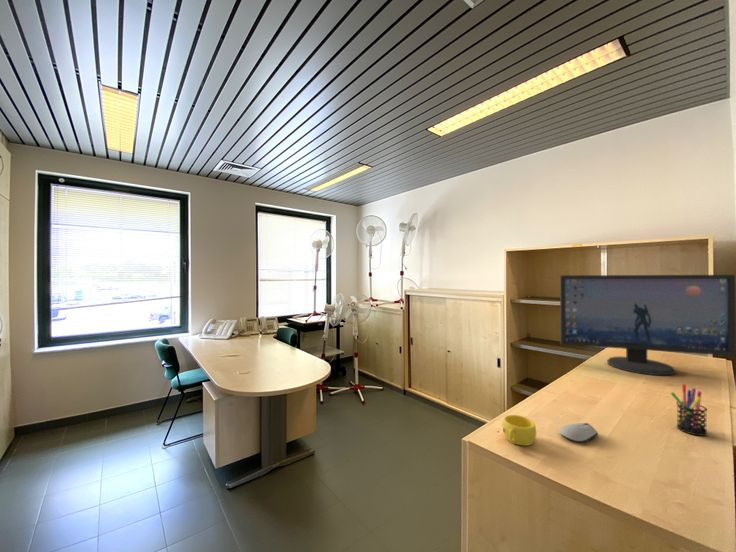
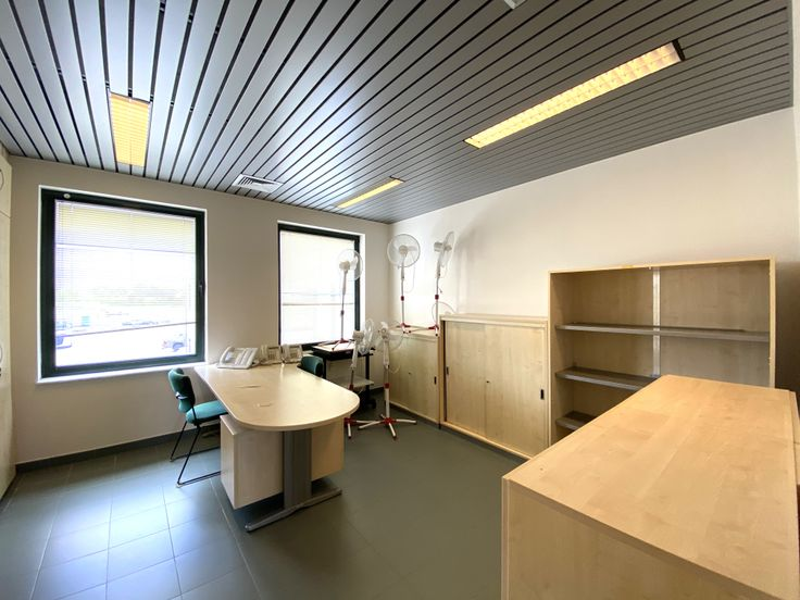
- computer monitor [559,274,736,376]
- cup [502,414,537,447]
- pen holder [670,383,708,437]
- computer mouse [558,422,599,443]
